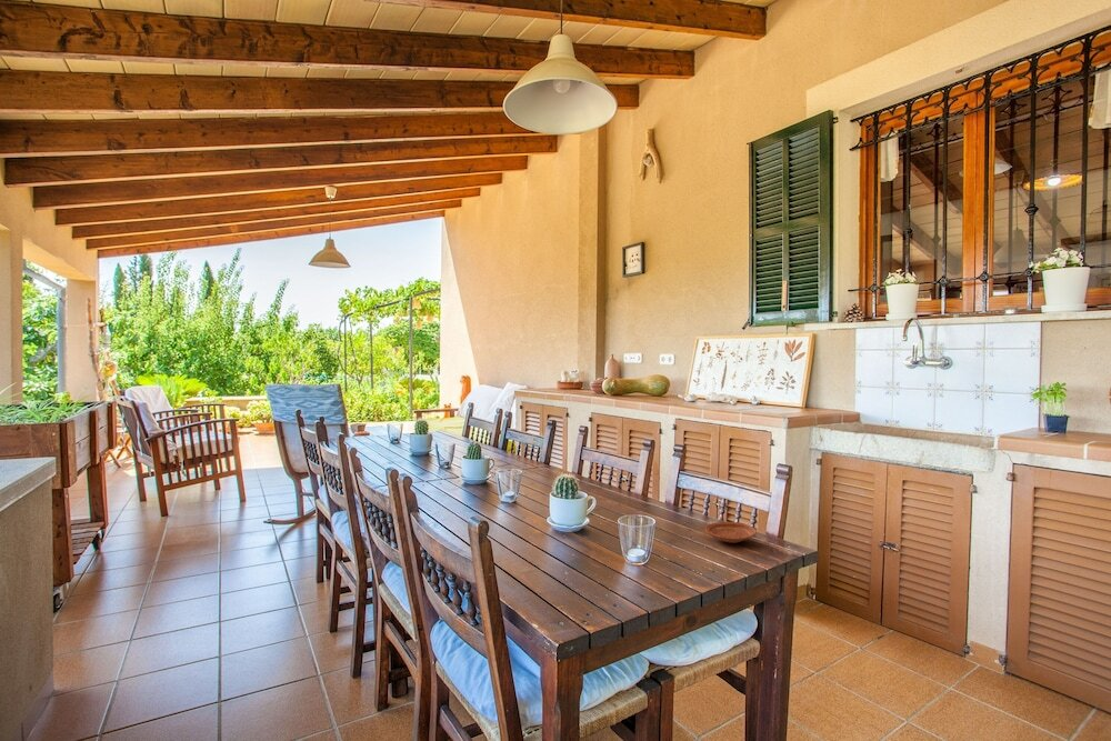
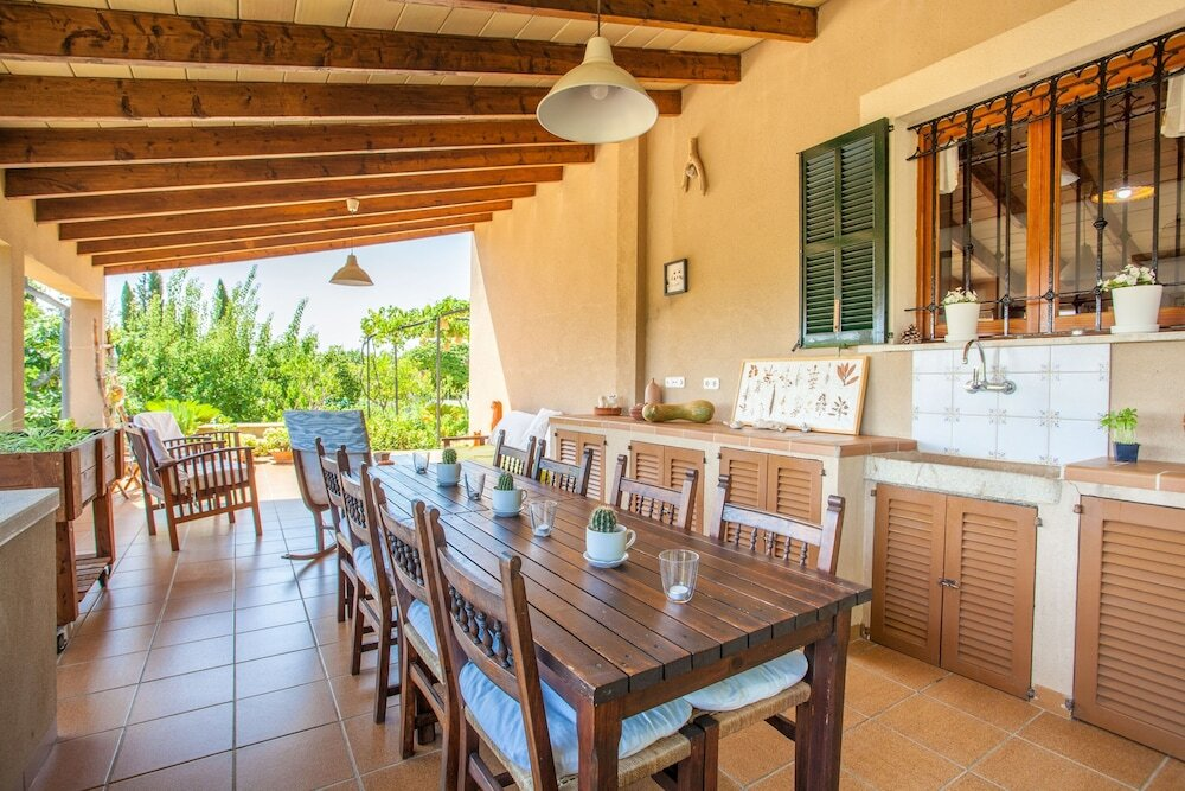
- plate [704,521,758,544]
